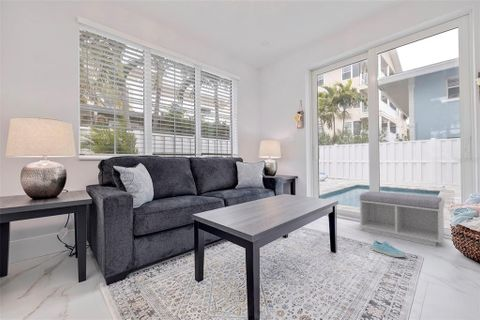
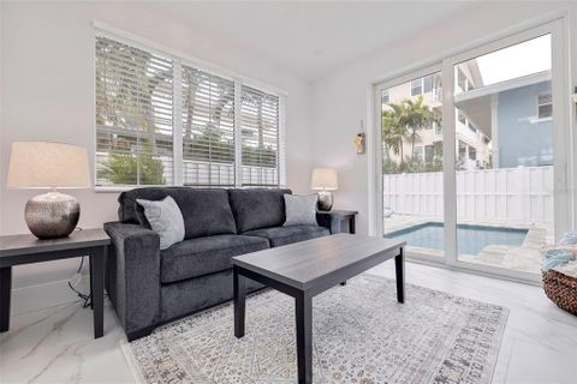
- bench [358,191,446,247]
- sneaker [372,239,407,258]
